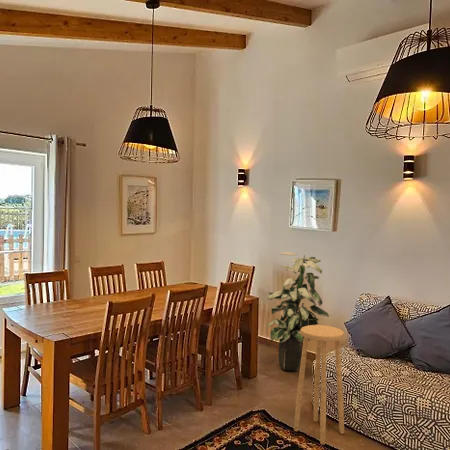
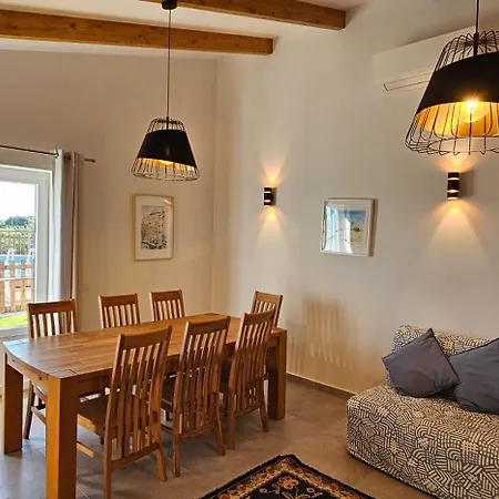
- indoor plant [265,251,330,372]
- stool [293,324,345,446]
